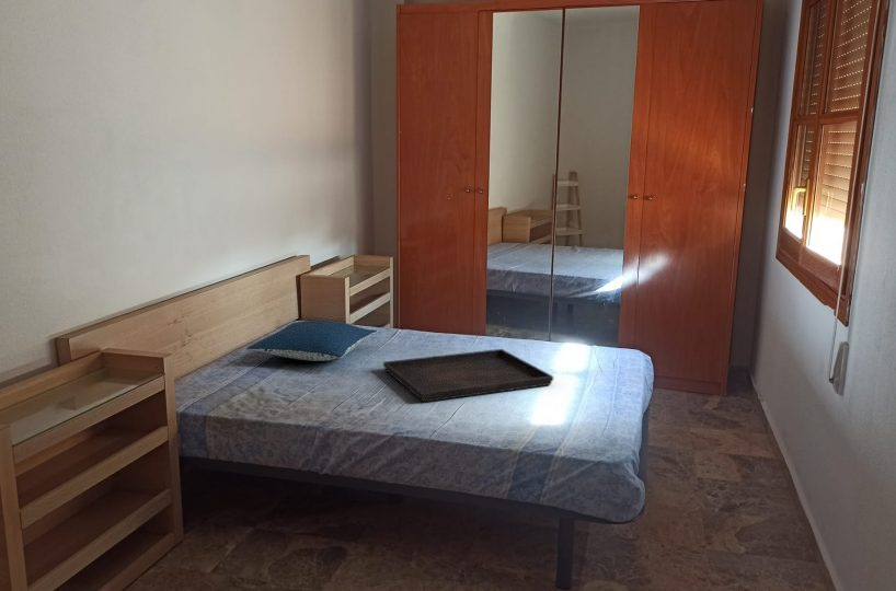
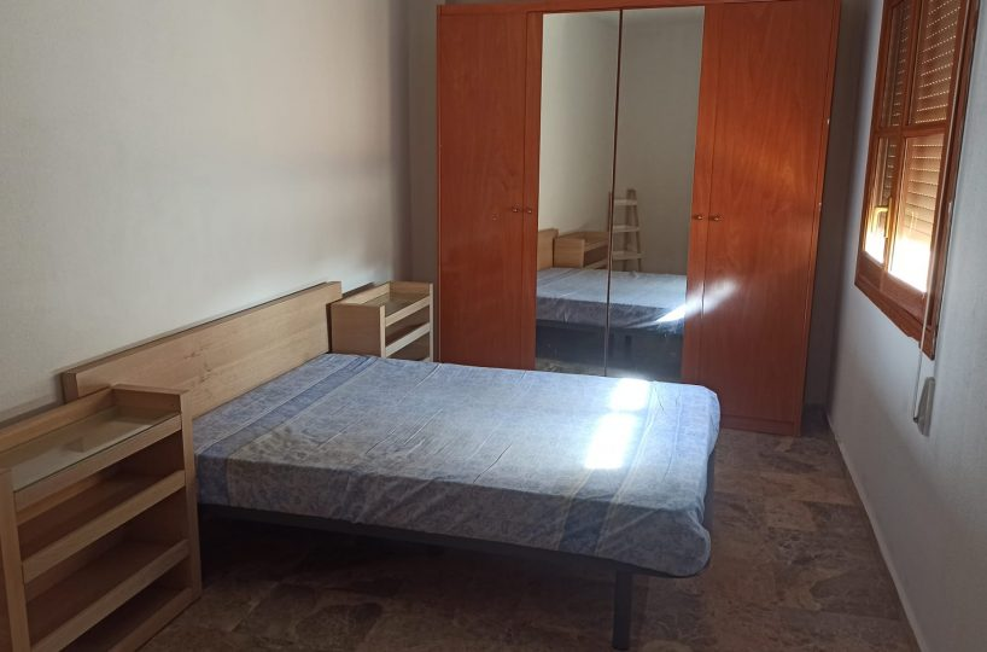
- pillow [245,320,378,362]
- serving tray [382,348,554,403]
